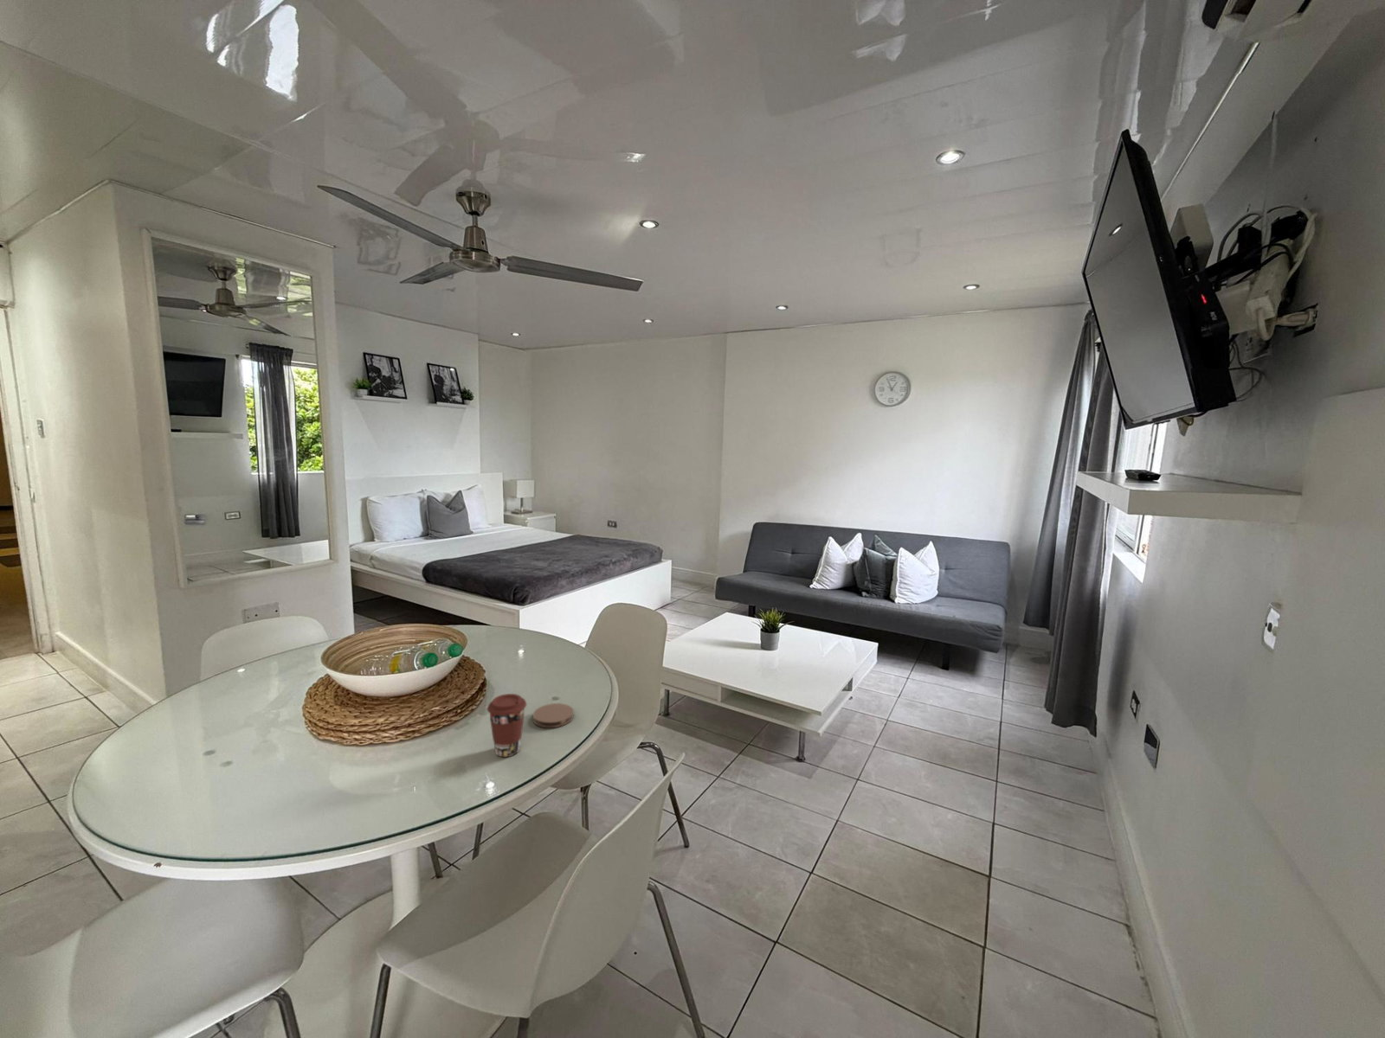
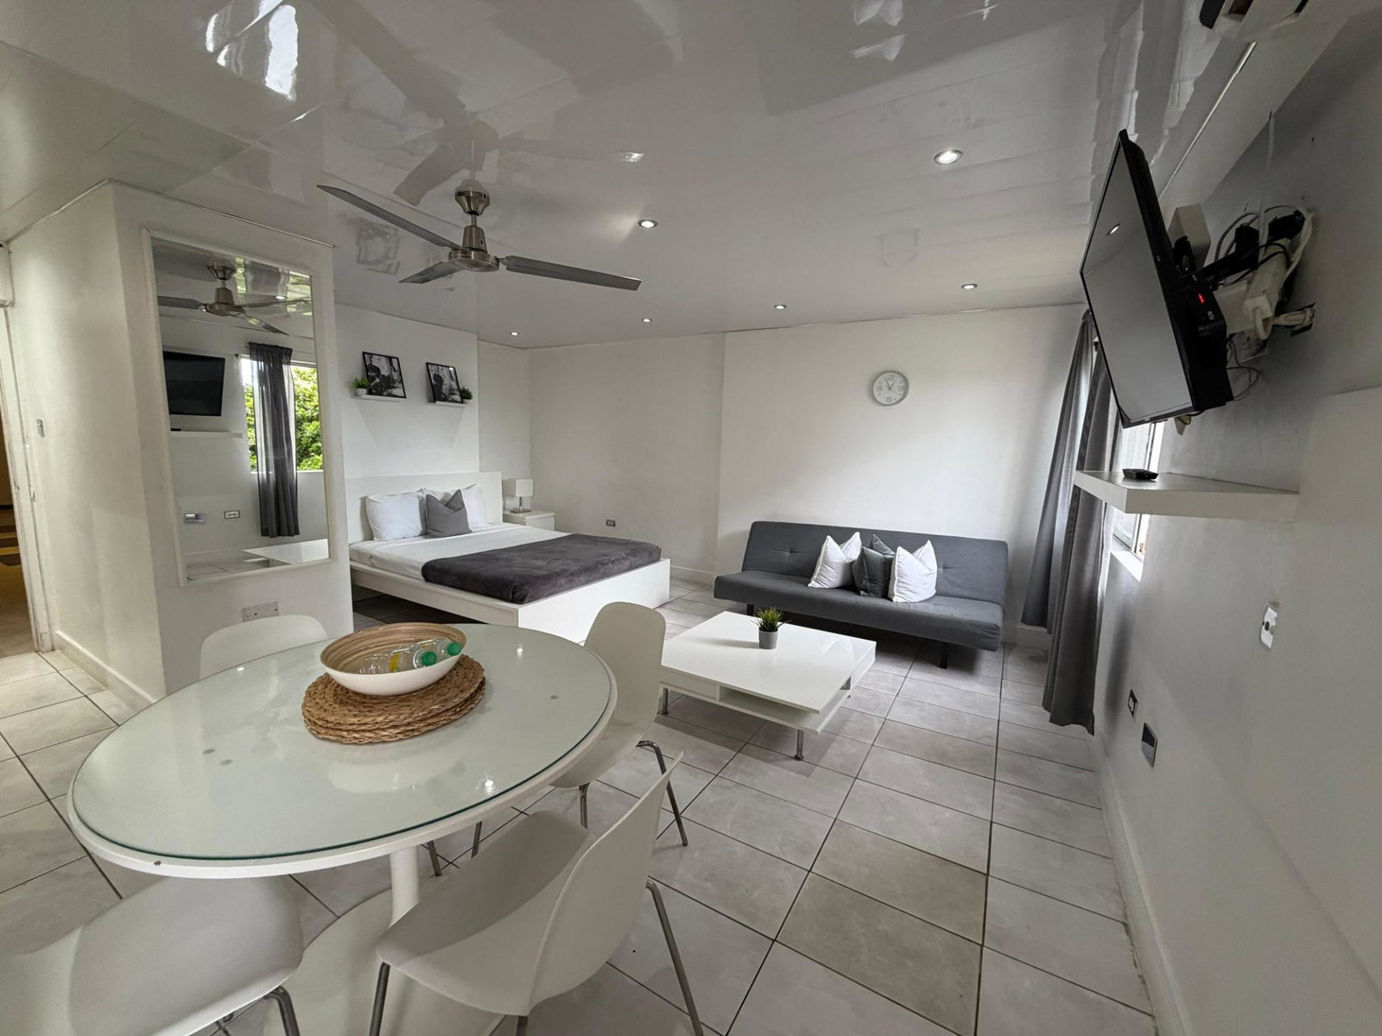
- coffee cup [486,692,527,758]
- coaster [532,702,575,728]
